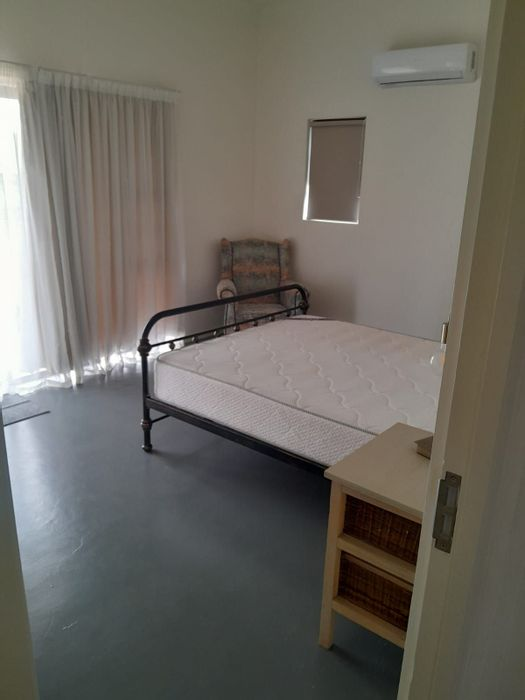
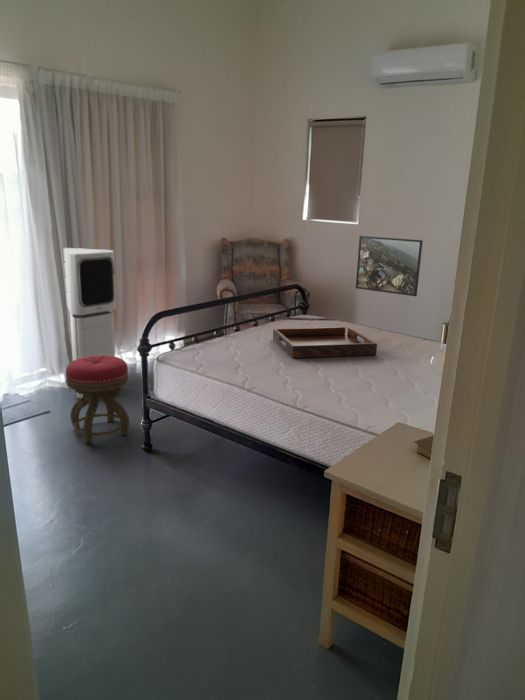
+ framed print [355,235,424,297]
+ serving tray [272,326,378,359]
+ stool [64,355,130,444]
+ air purifier [63,247,117,399]
